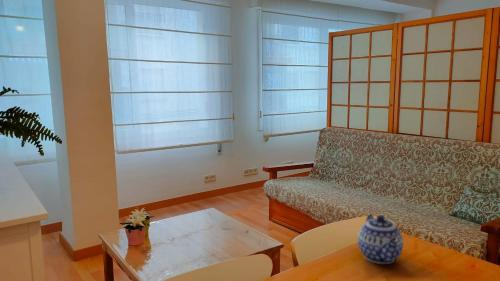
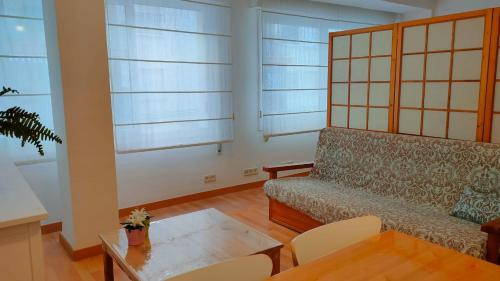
- teapot [357,213,404,265]
